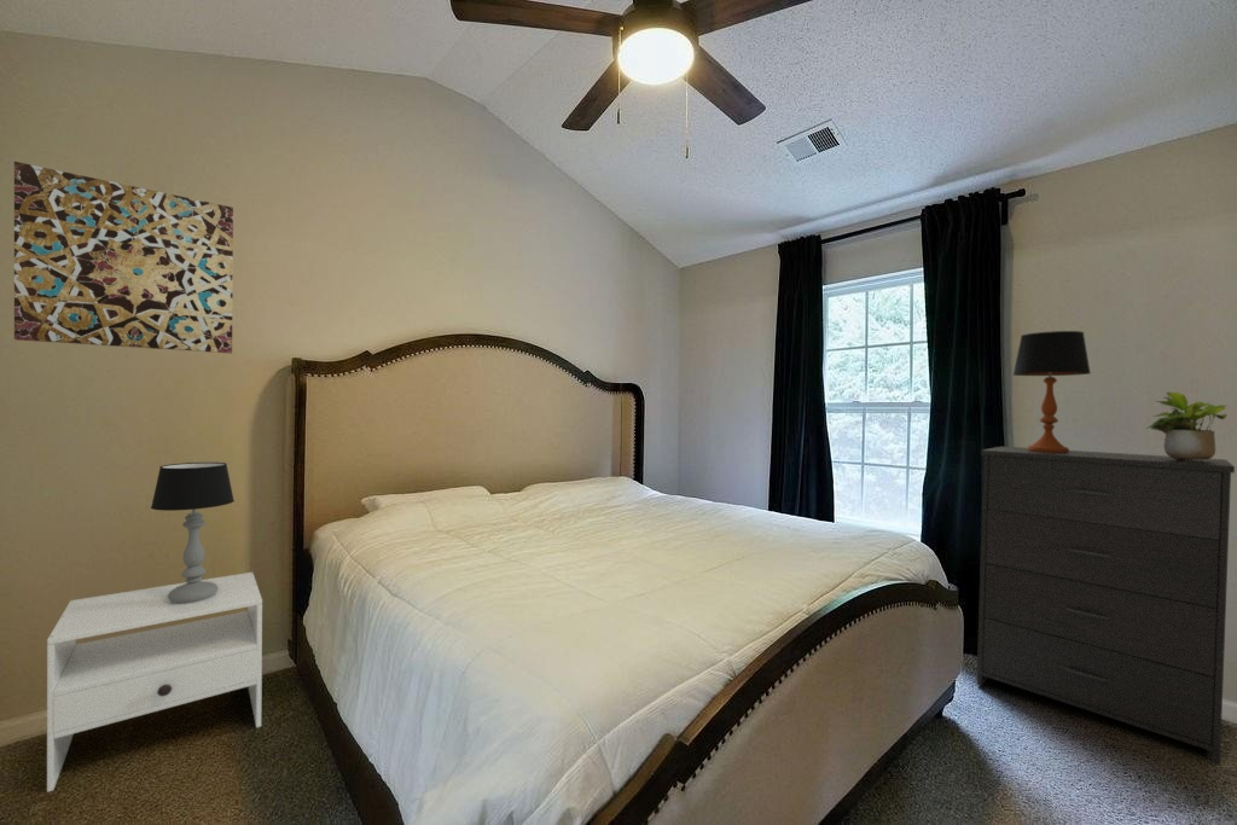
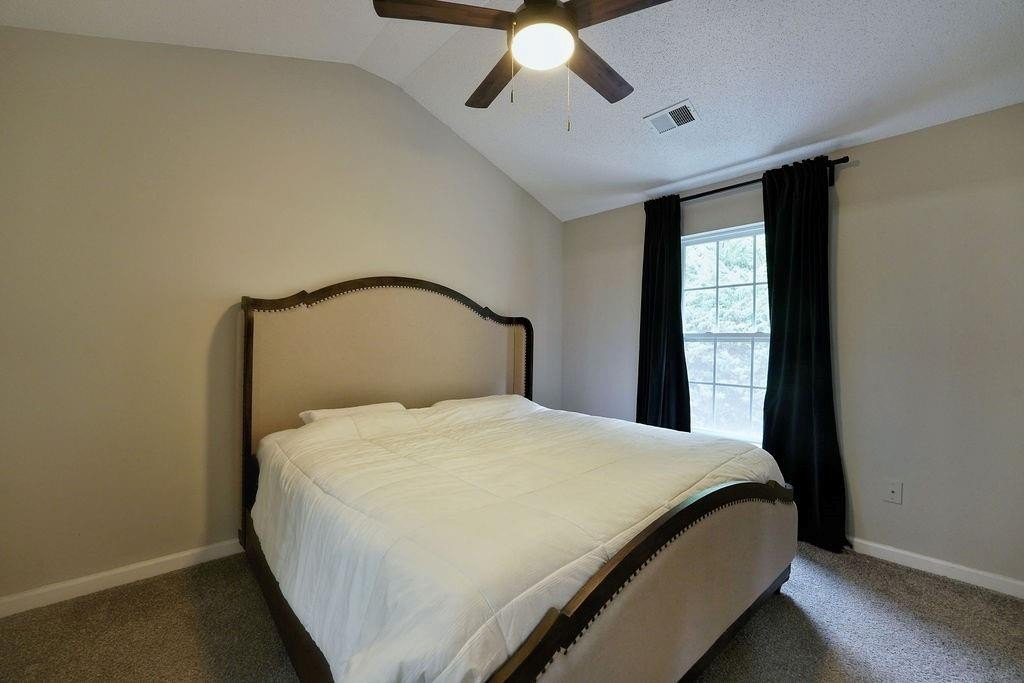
- dresser [976,446,1236,767]
- table lamp [150,461,236,603]
- potted plant [1145,391,1229,460]
- table lamp [1012,330,1092,453]
- nightstand [46,571,263,794]
- wall art [13,161,234,355]
